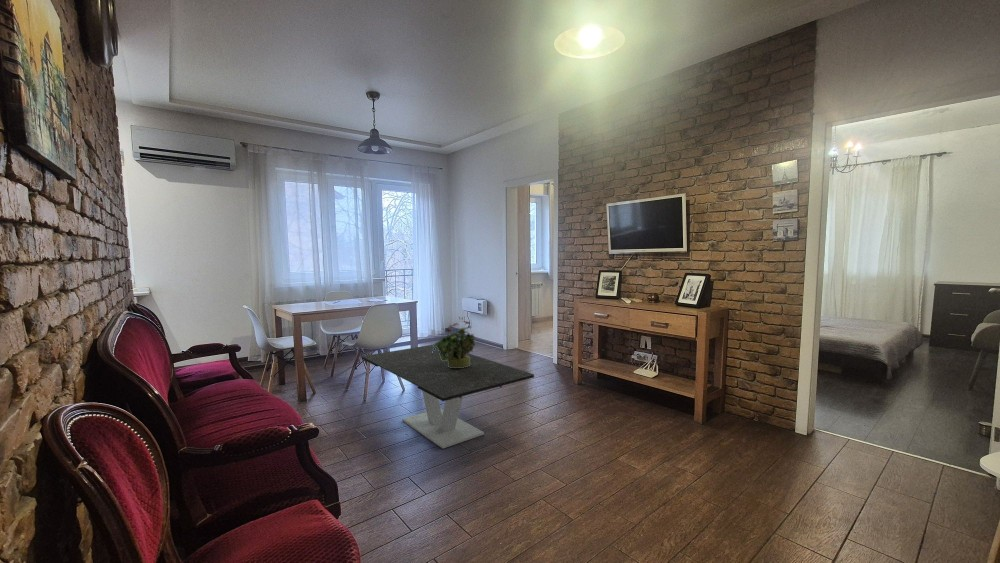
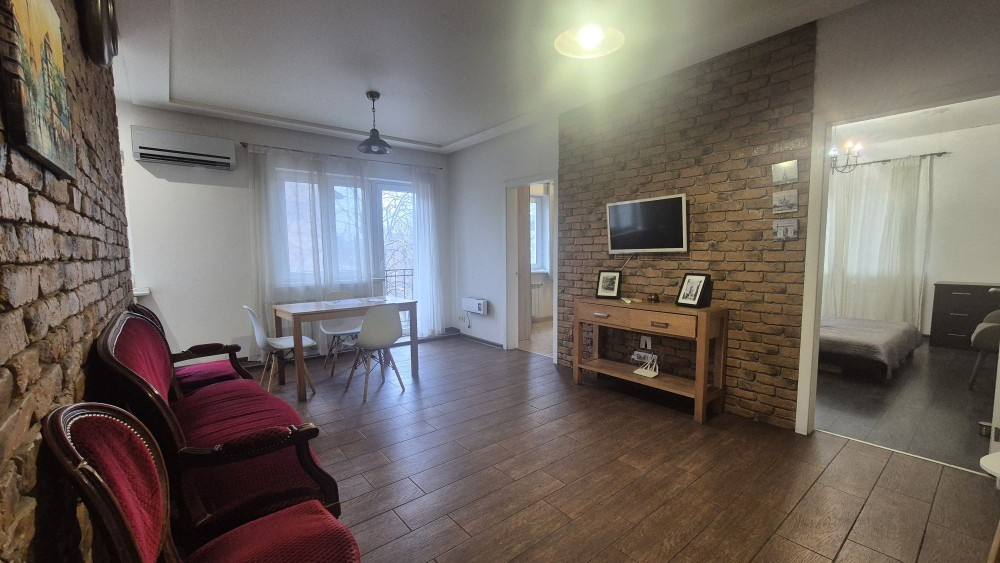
- potted plant [432,320,477,368]
- coffee table [361,343,535,449]
